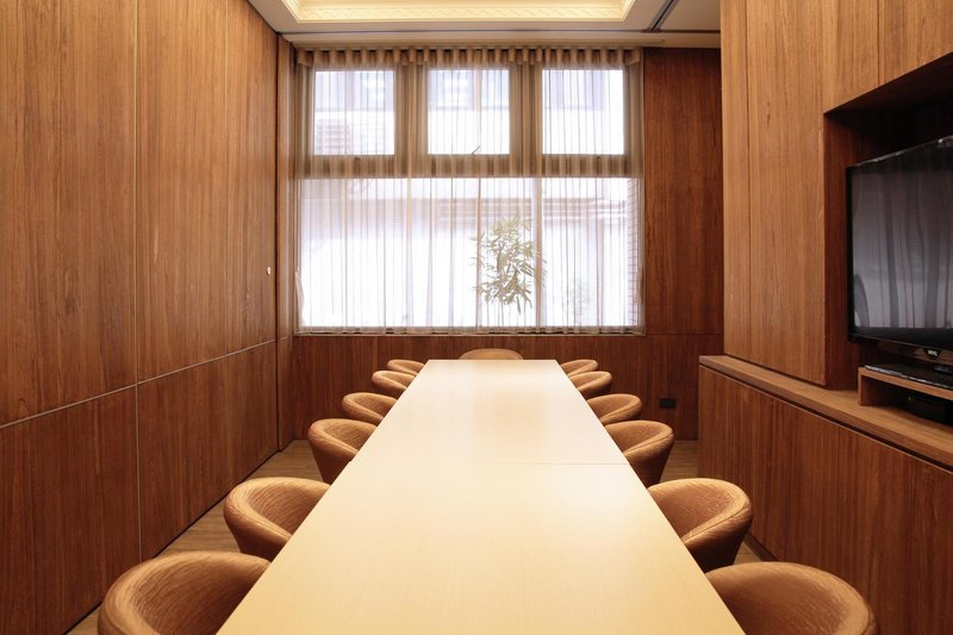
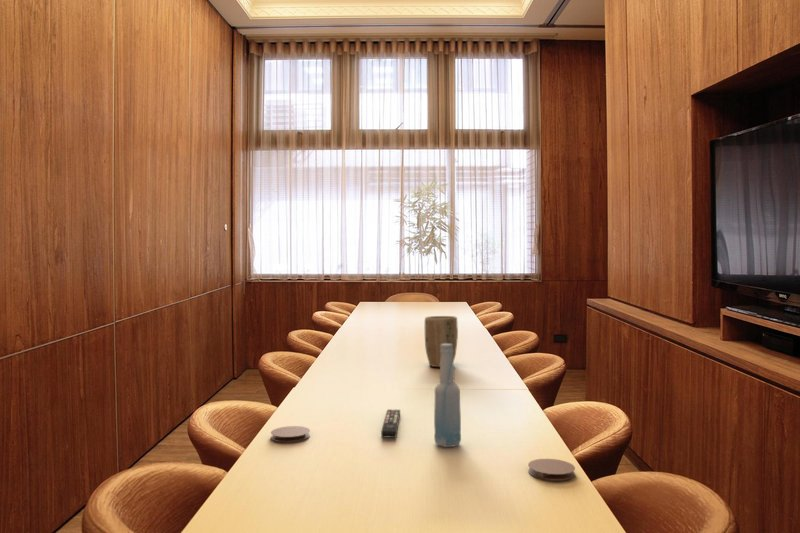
+ bottle [433,344,462,448]
+ remote control [380,408,401,439]
+ plant pot [424,315,459,368]
+ coaster [270,425,311,443]
+ coaster [527,458,576,482]
